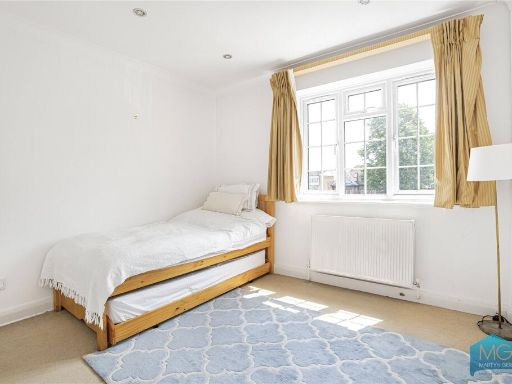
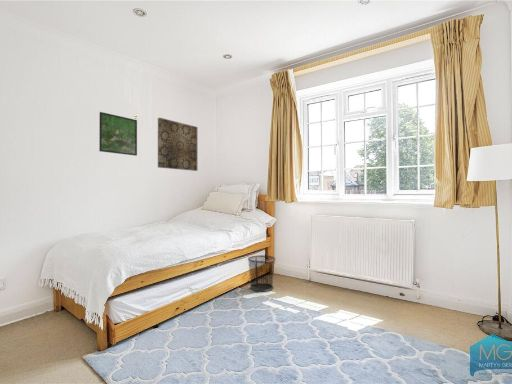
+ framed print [98,111,138,157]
+ wall art [157,117,198,172]
+ waste bin [247,254,276,293]
